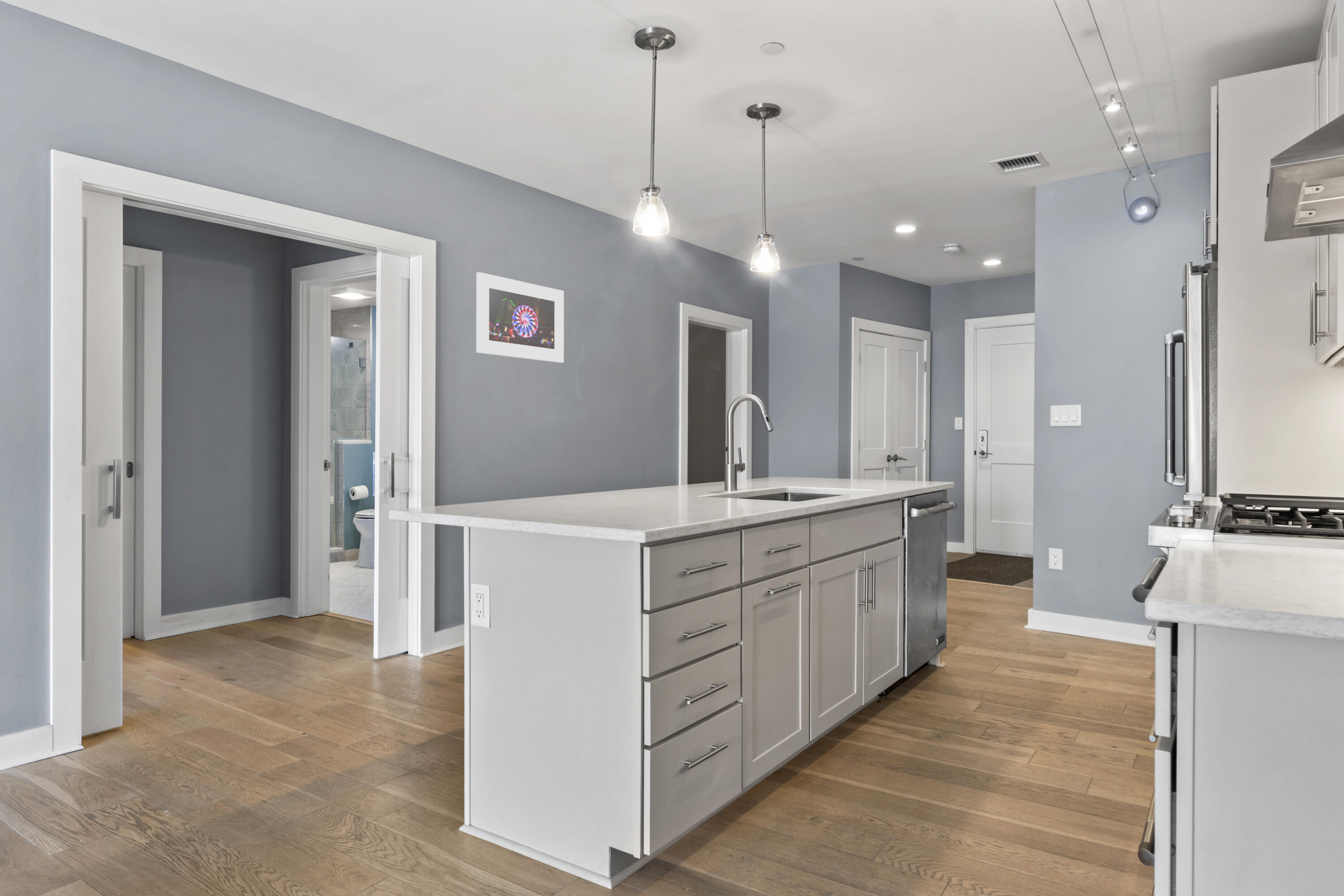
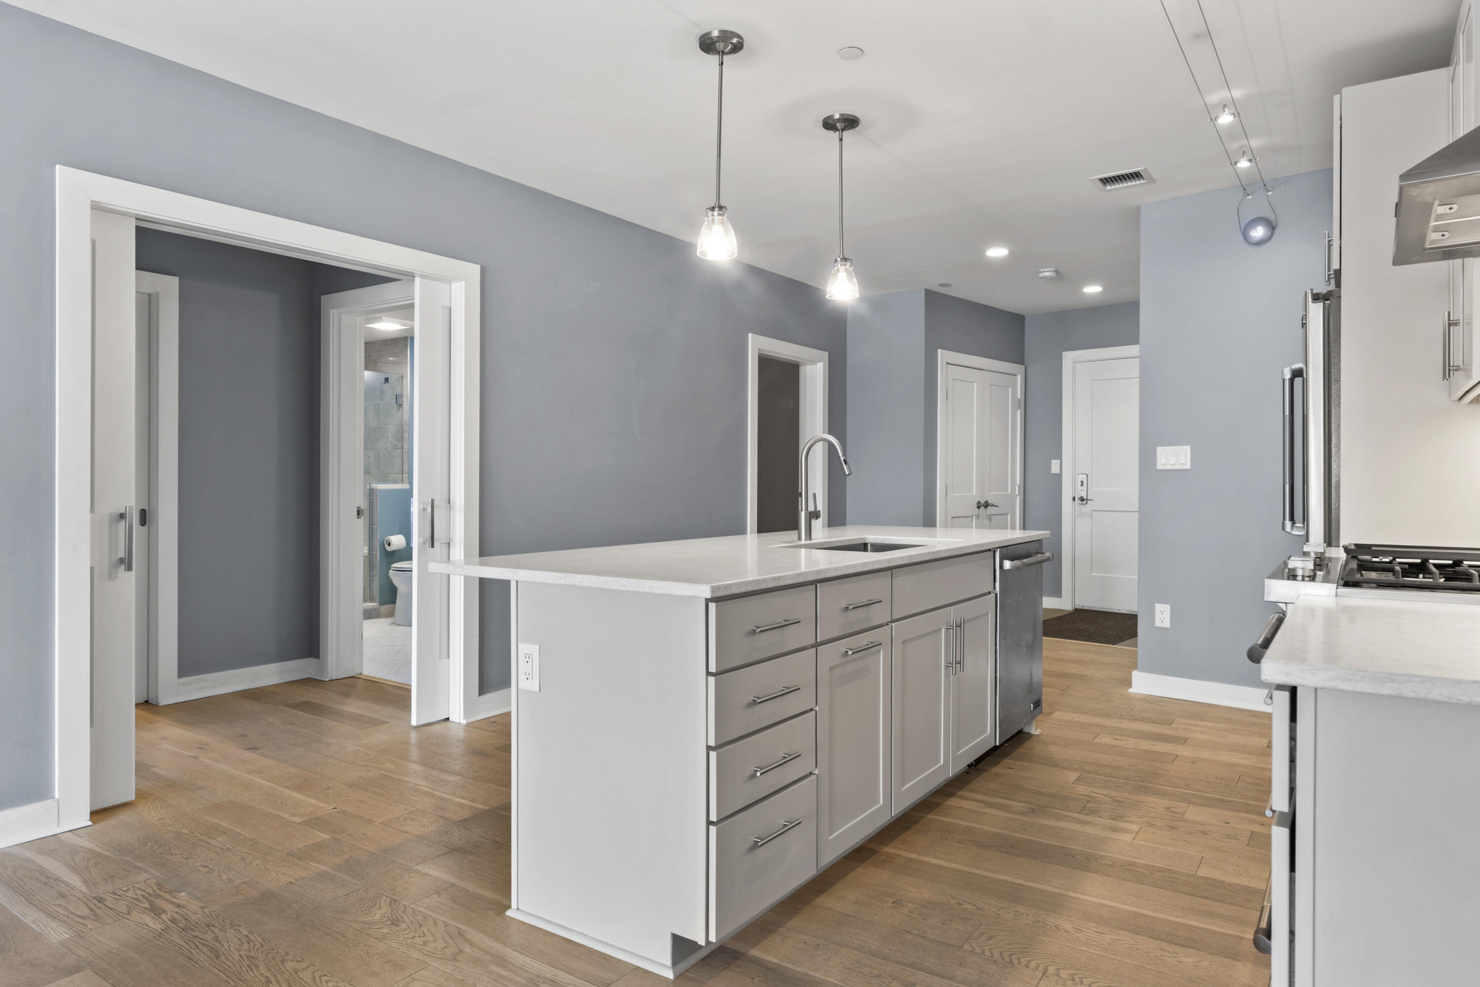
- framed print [476,271,564,363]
